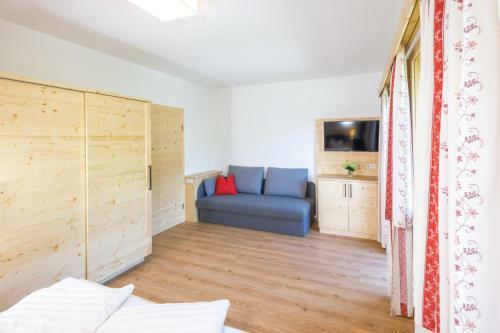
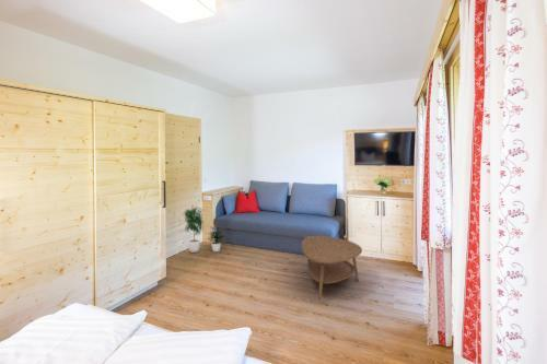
+ coffee table [301,234,363,302]
+ potted plant [183,204,226,254]
